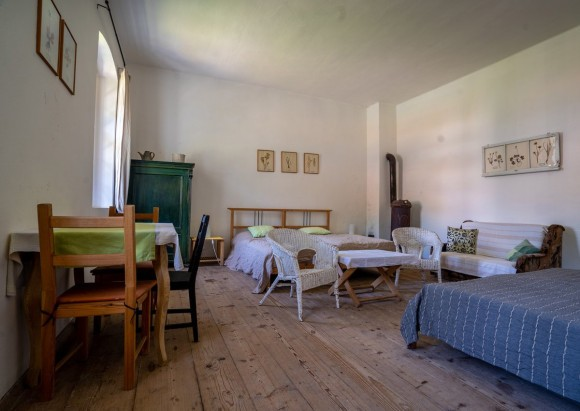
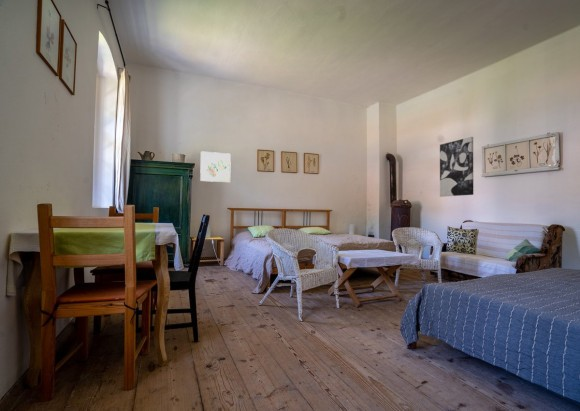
+ wall art [199,151,232,183]
+ wall art [439,136,474,198]
